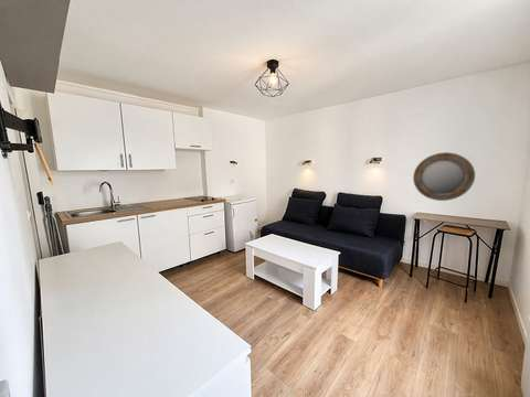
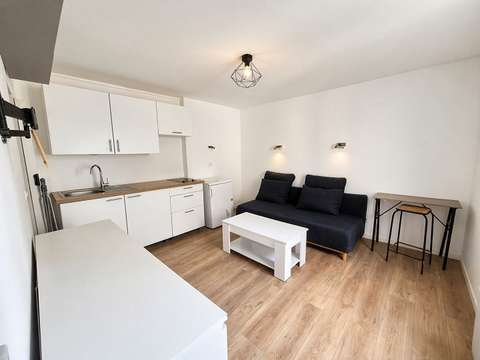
- home mirror [412,151,476,202]
